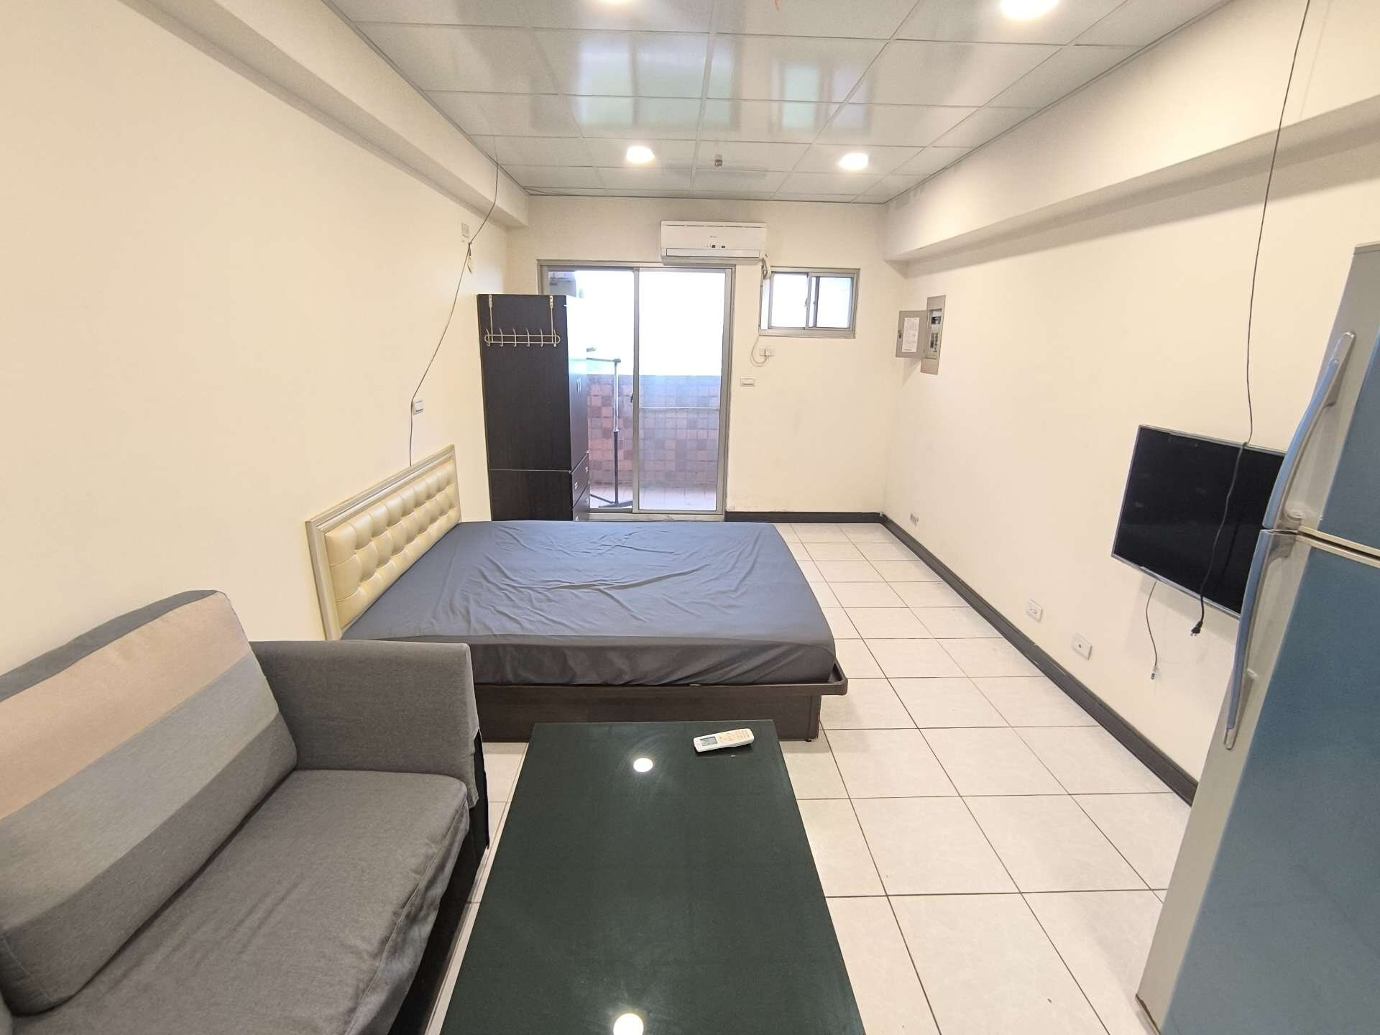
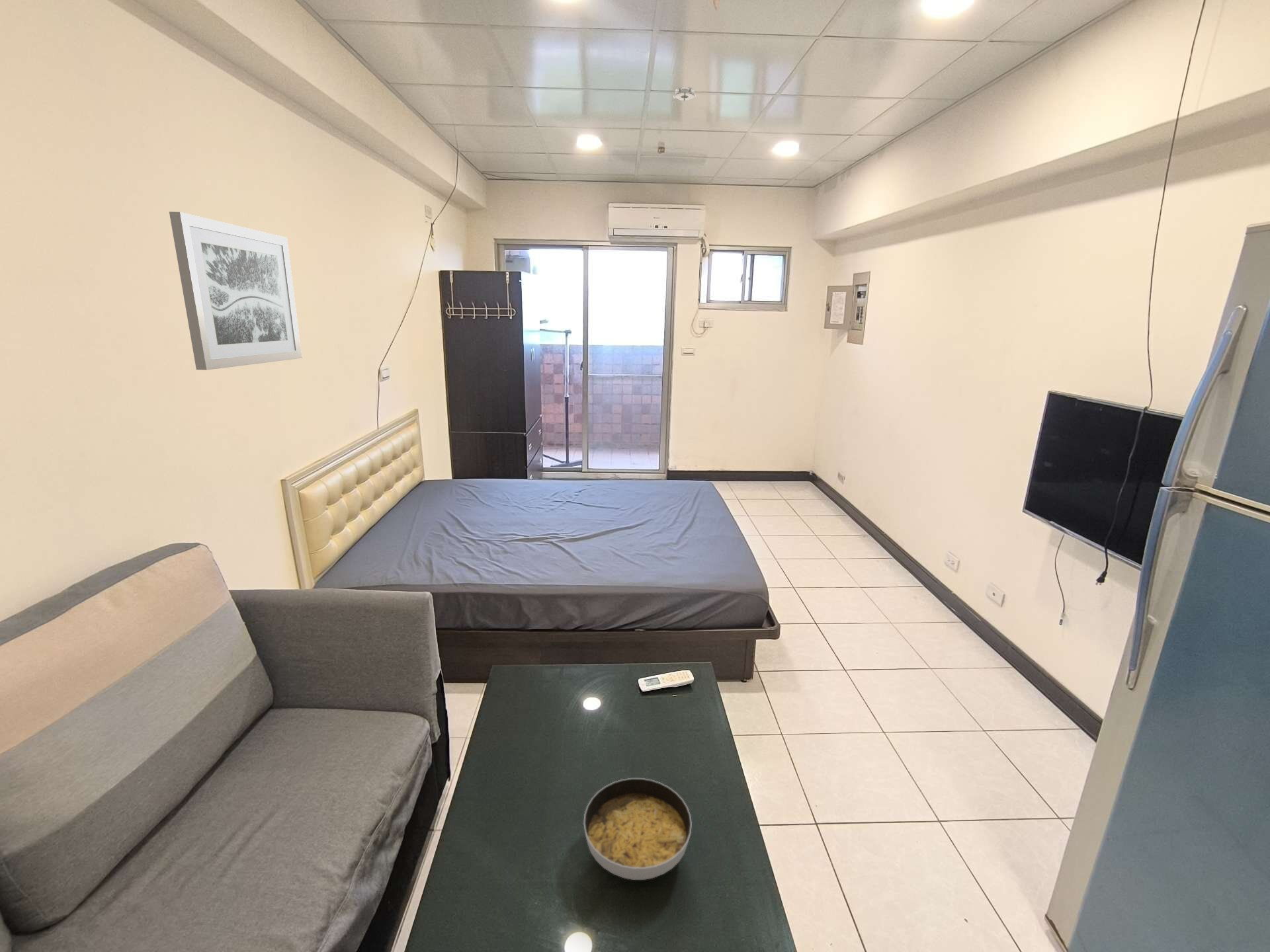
+ smoke detector [671,86,697,102]
+ wall art [169,211,303,371]
+ soup bowl [583,777,693,881]
